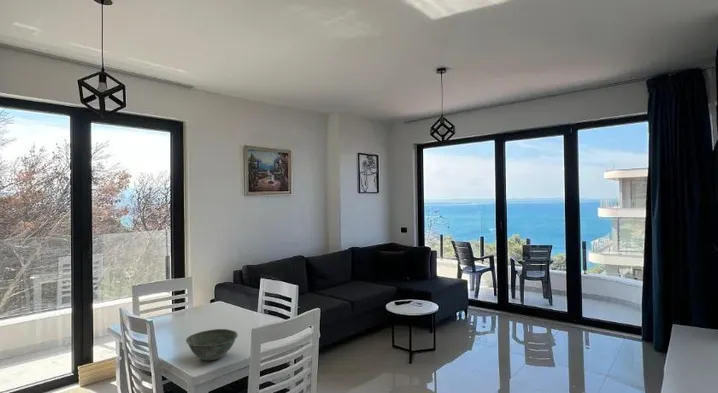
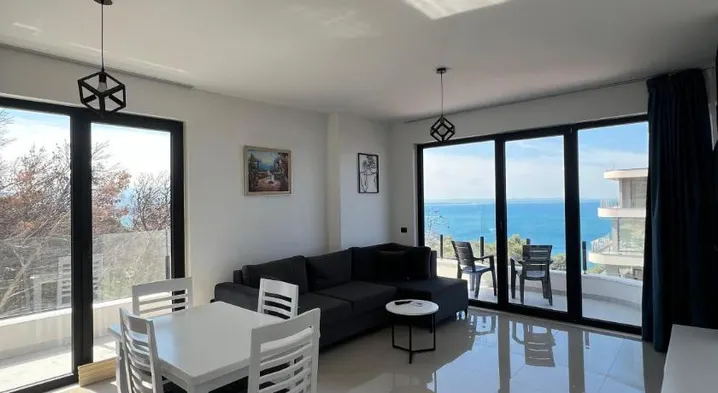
- bowl [185,328,239,361]
